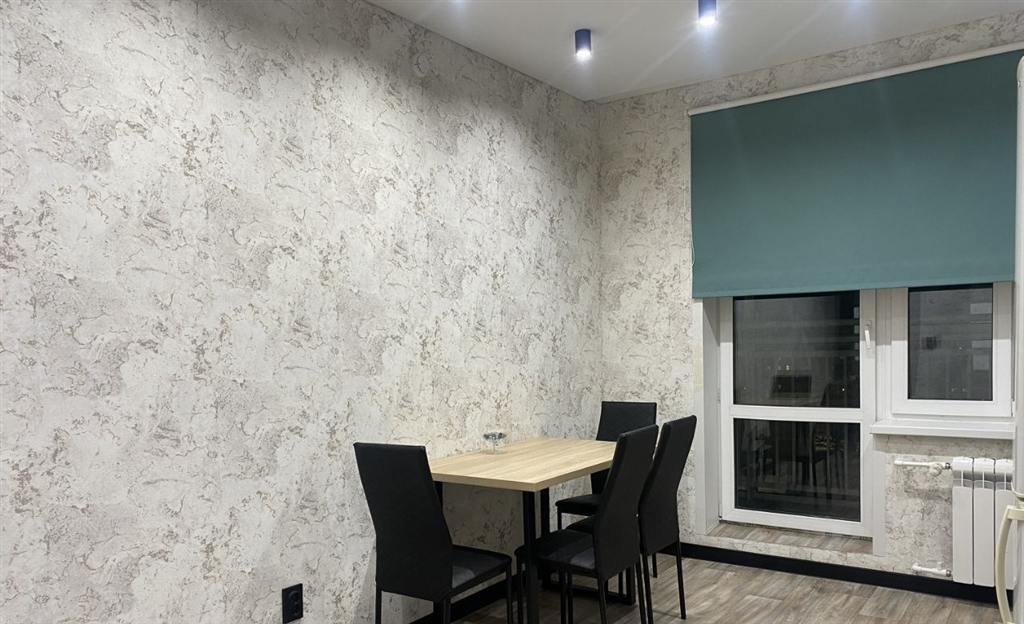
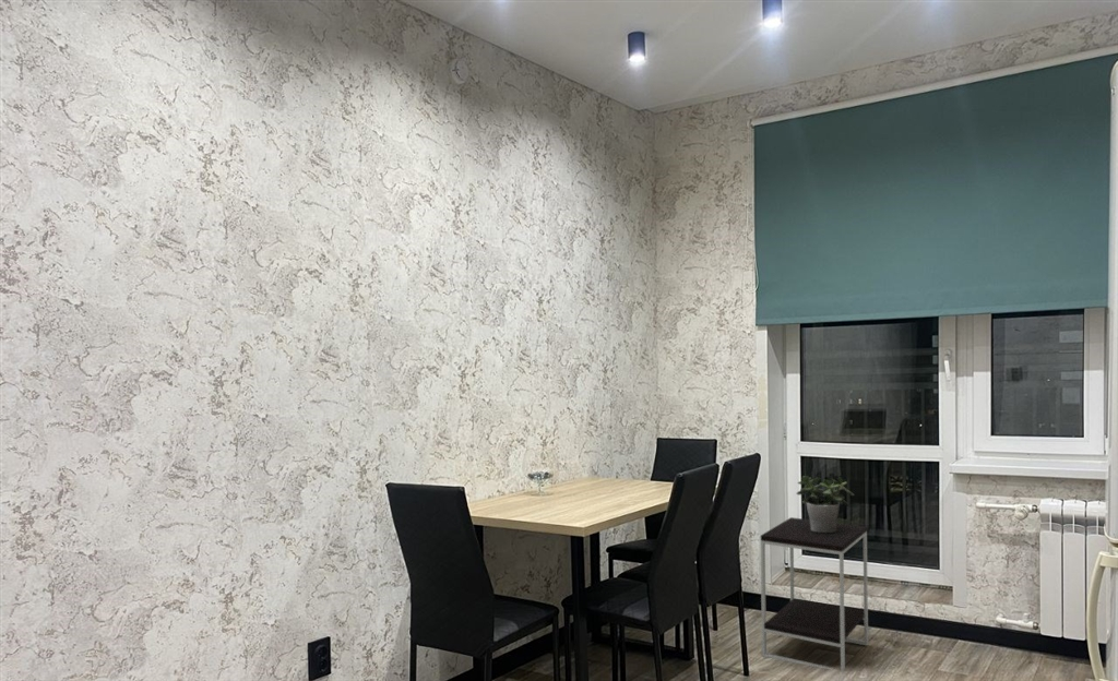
+ potted plant [795,475,855,533]
+ side table [760,516,869,672]
